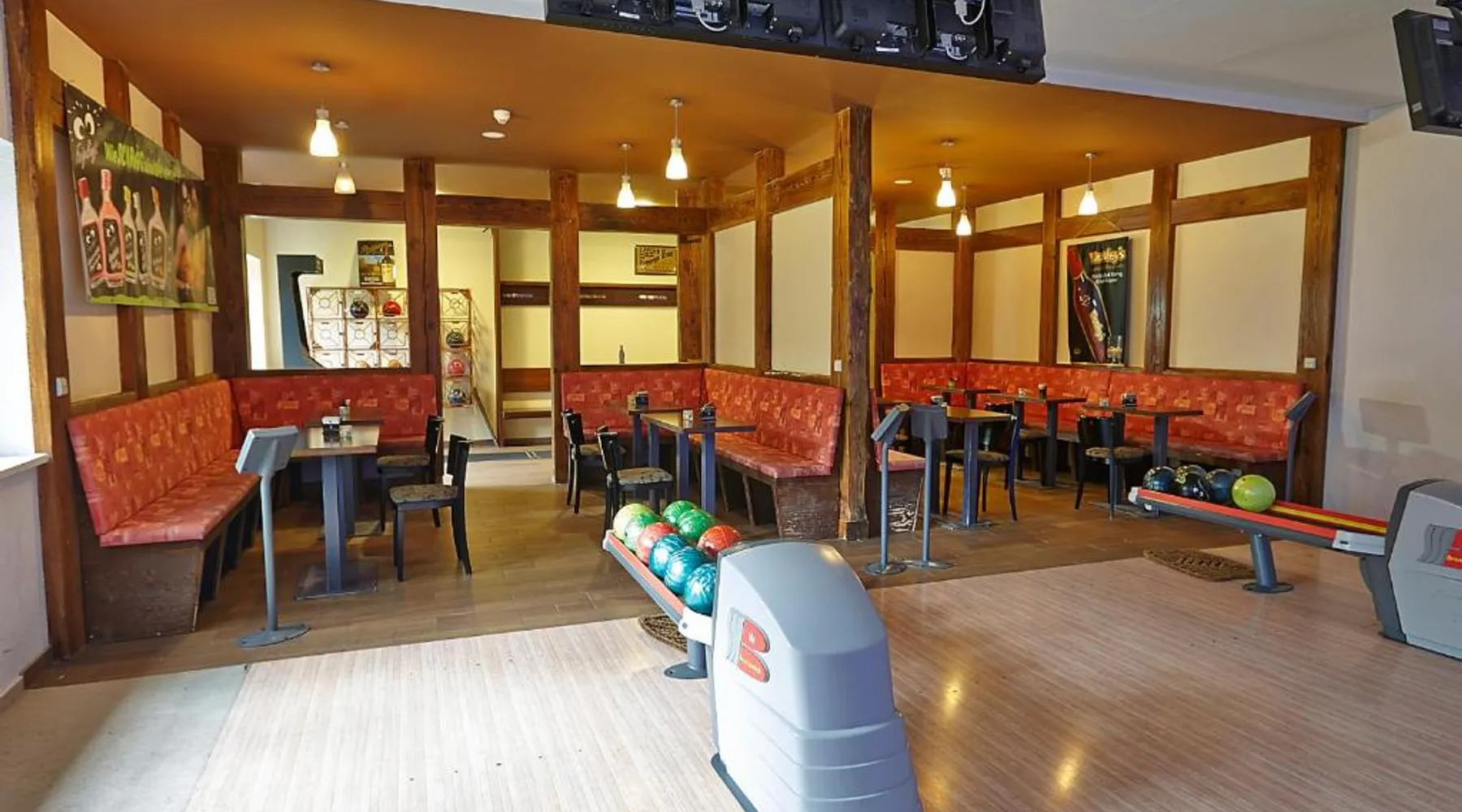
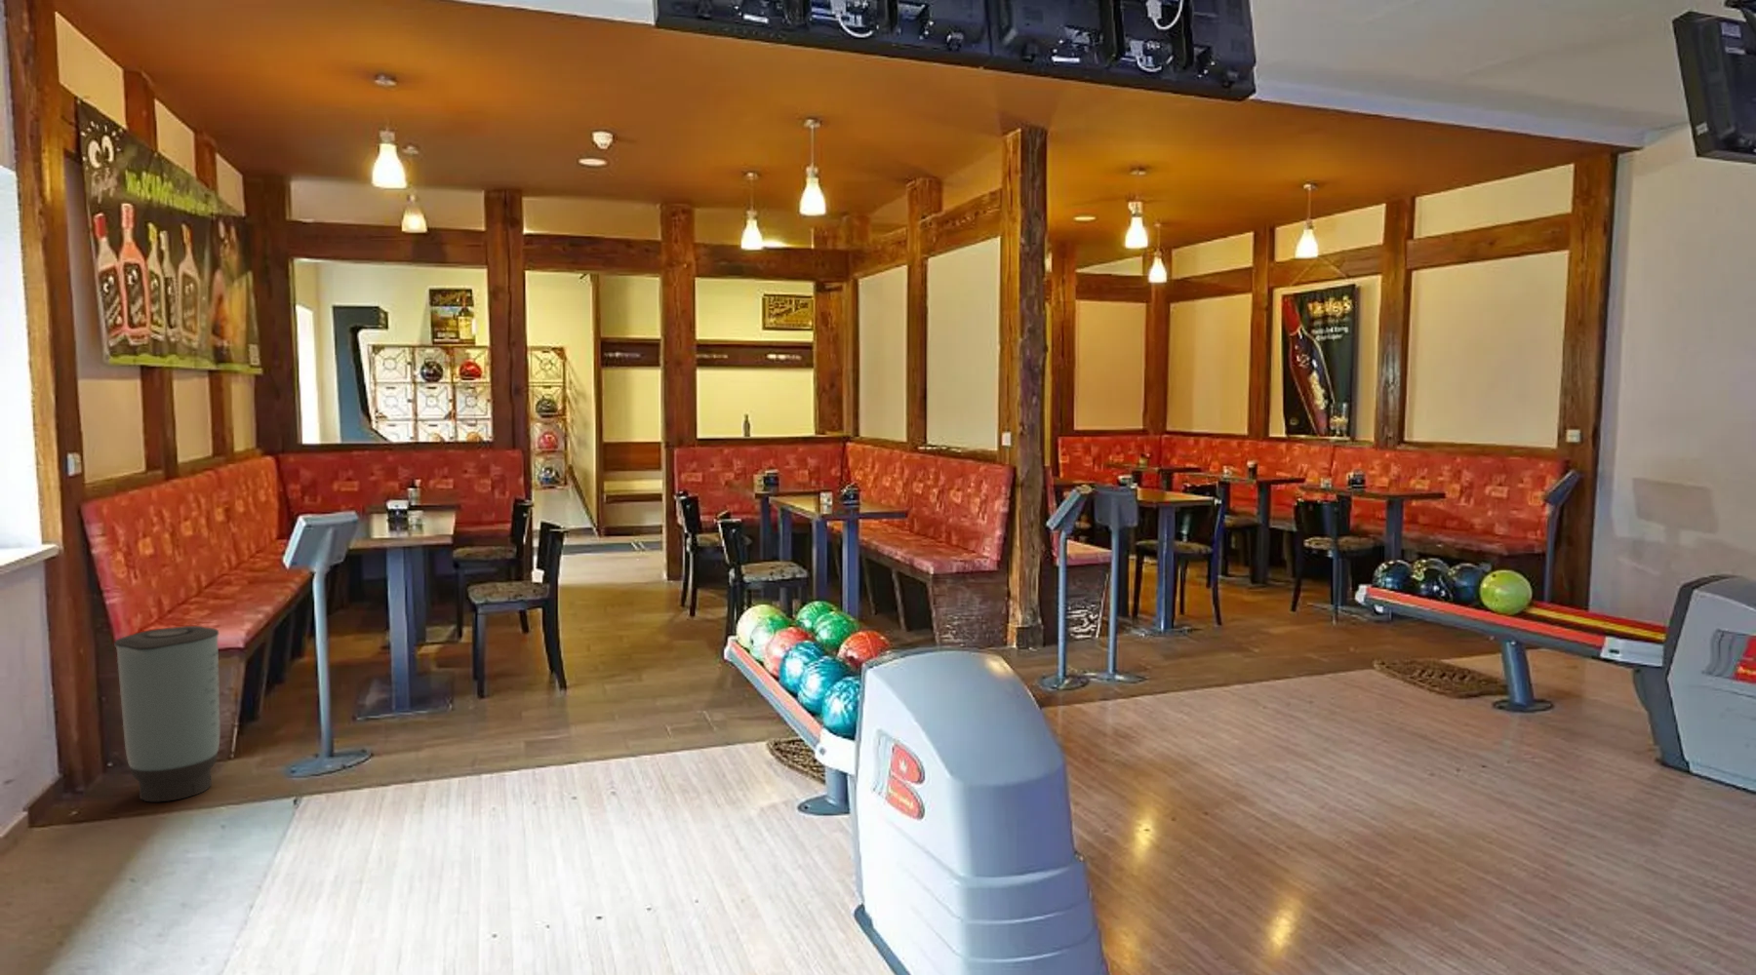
+ trash can [113,624,221,802]
